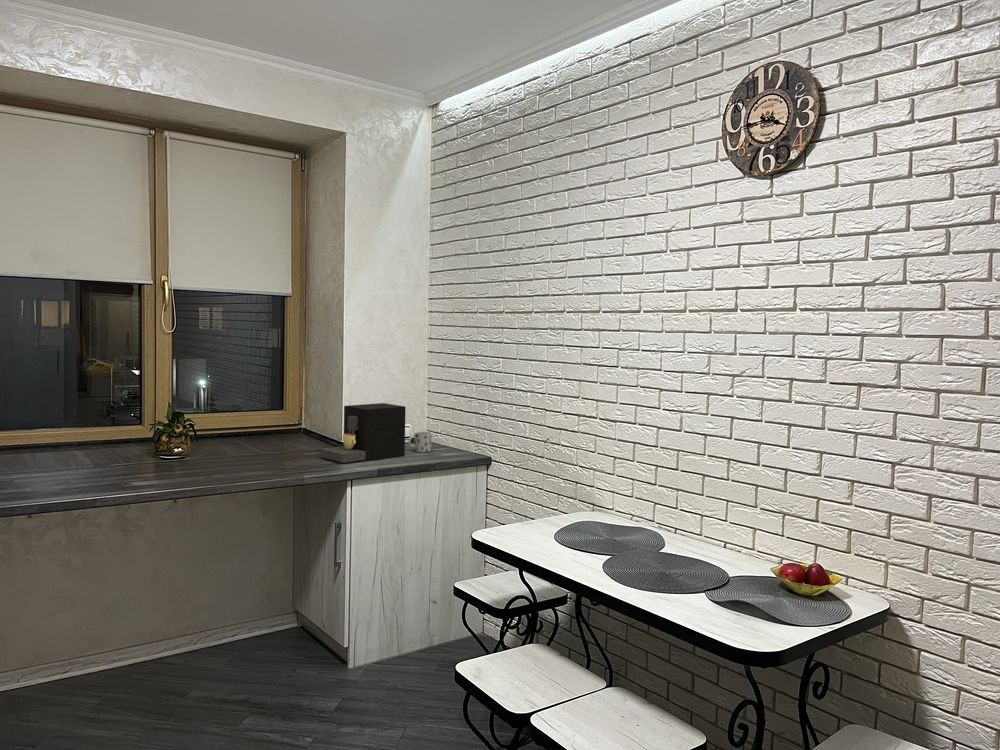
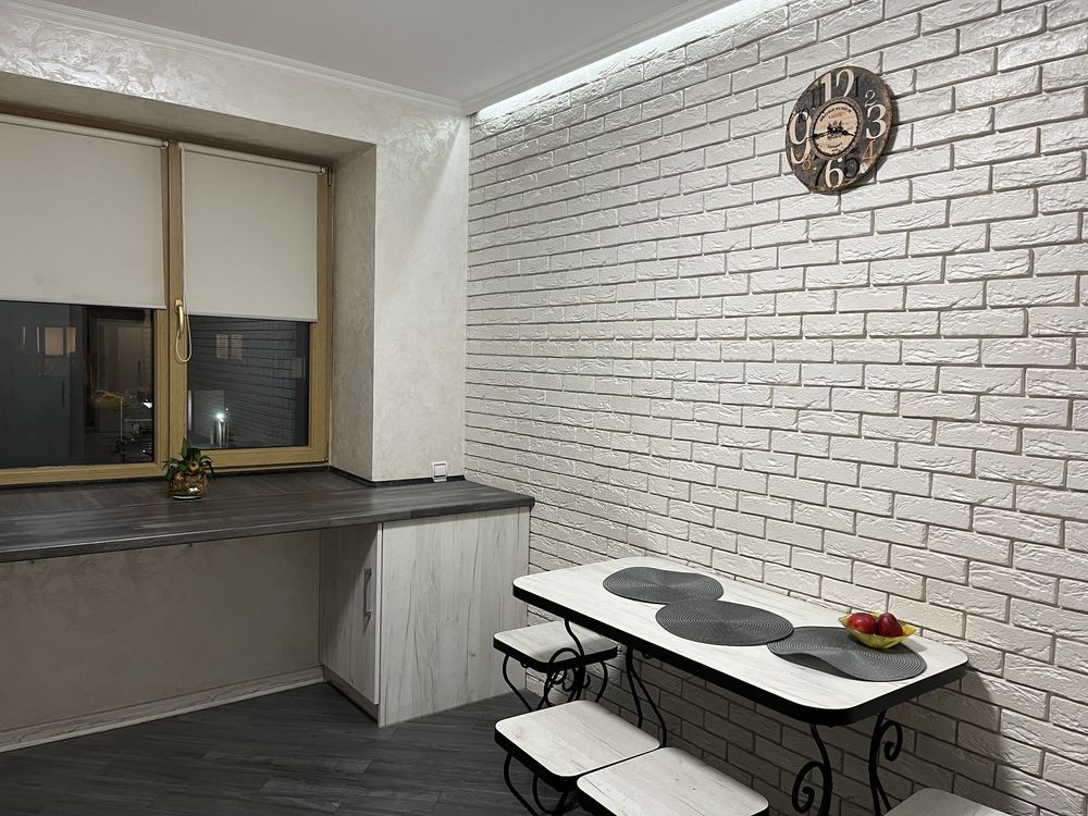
- coffee maker [320,402,407,464]
- mug [408,431,433,453]
